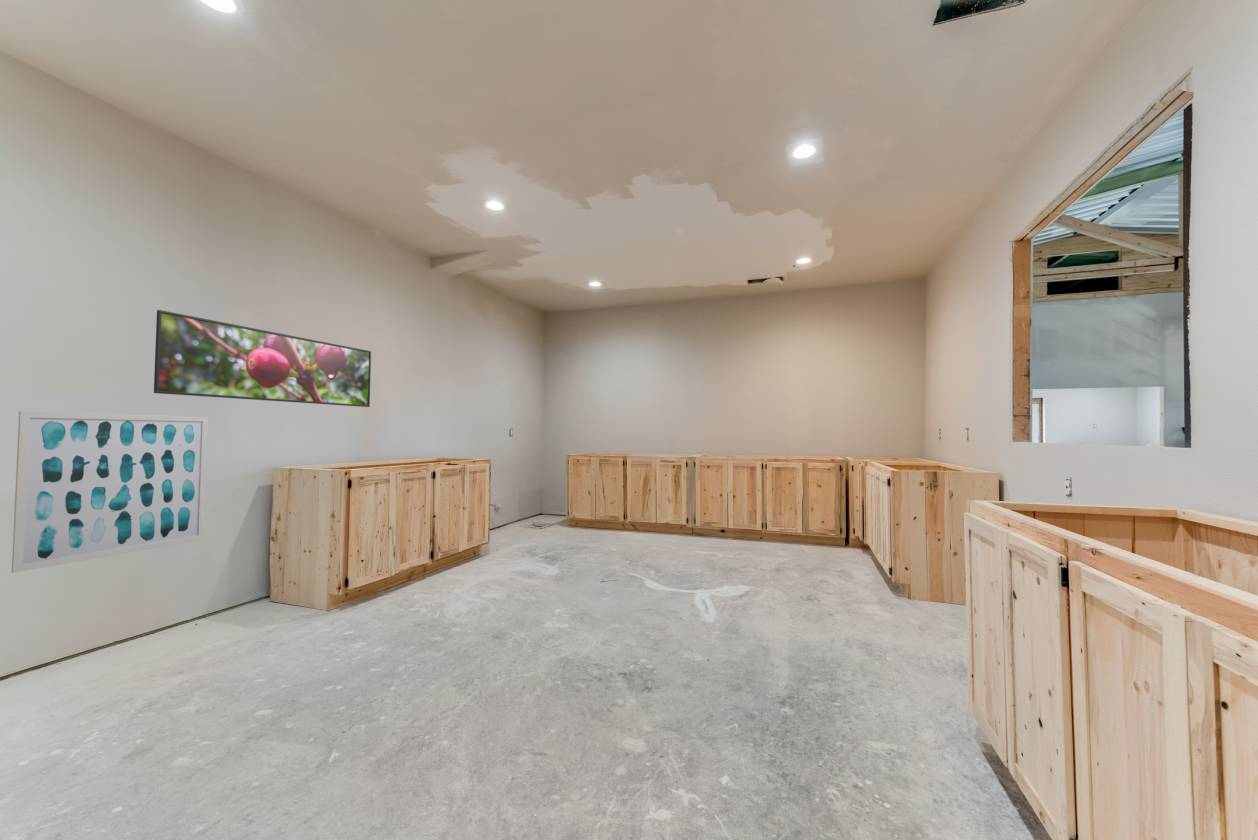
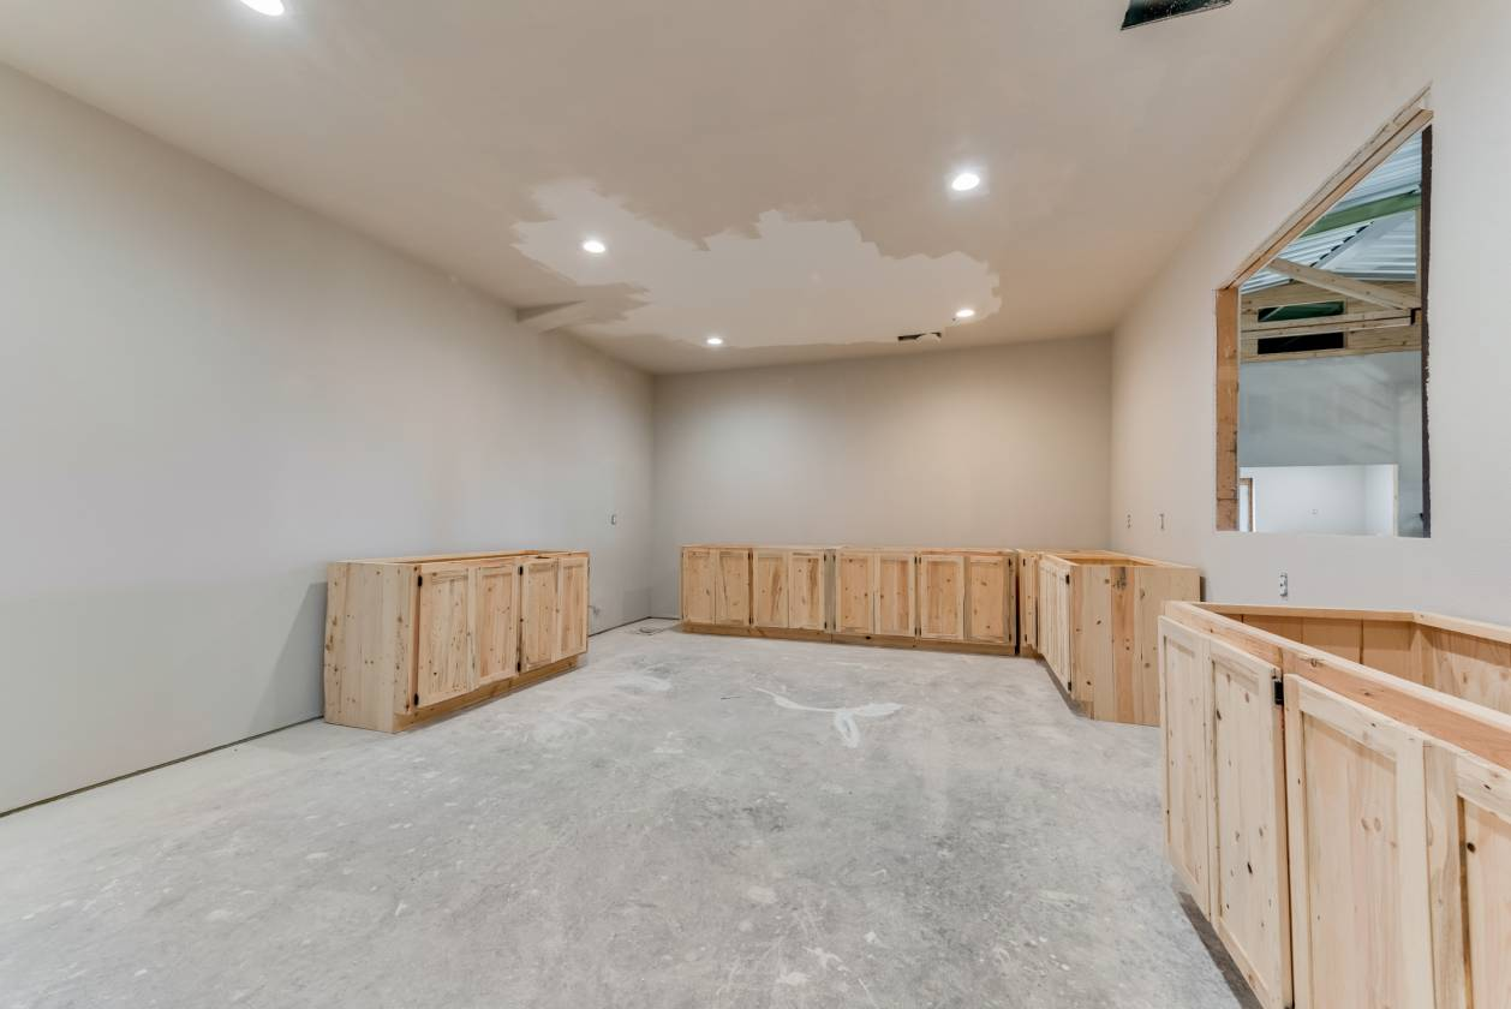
- wall art [11,410,209,574]
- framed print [153,309,372,408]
